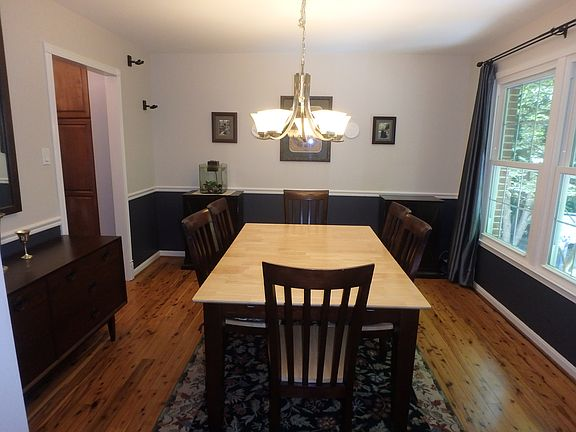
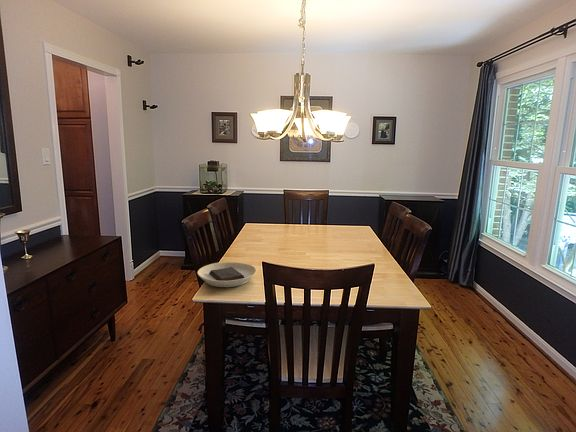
+ plate [197,261,257,288]
